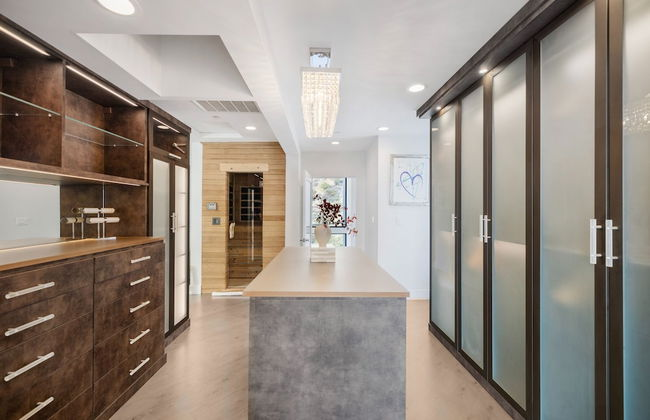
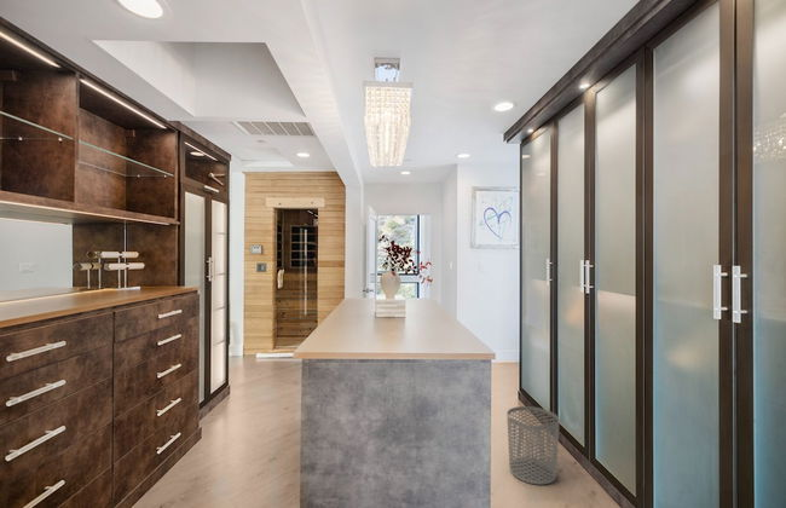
+ waste bin [505,405,560,486]
